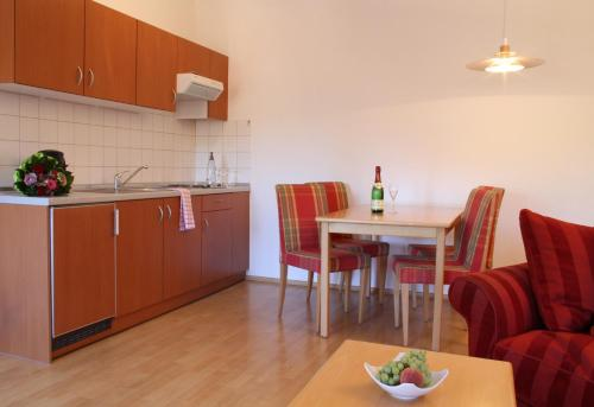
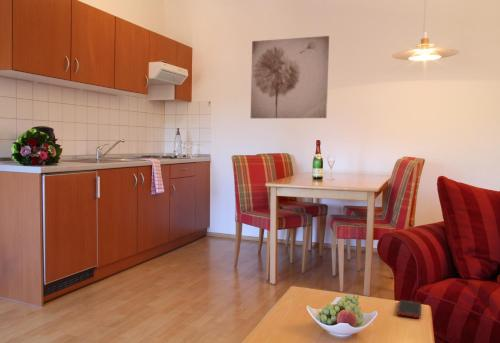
+ wall art [250,35,330,119]
+ cell phone [396,299,422,319]
